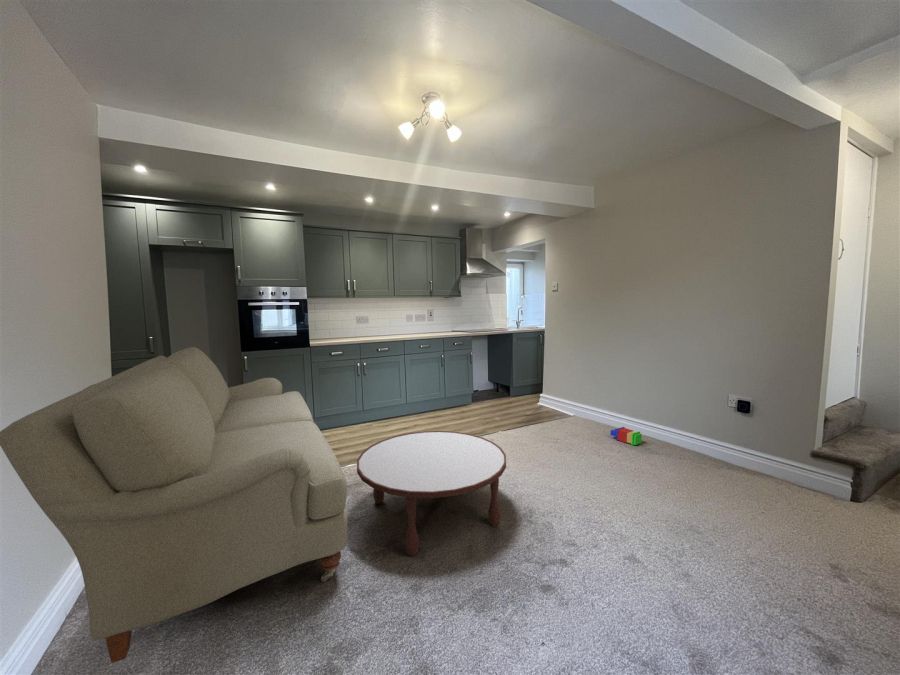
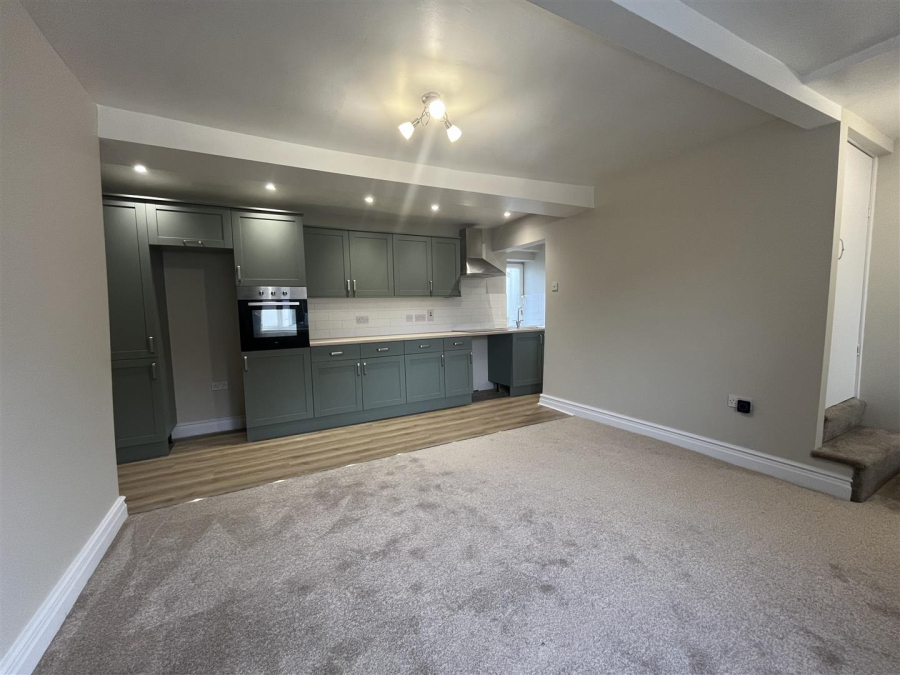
- stacking toy [609,426,643,447]
- sofa [0,346,348,664]
- coffee table [356,430,507,557]
